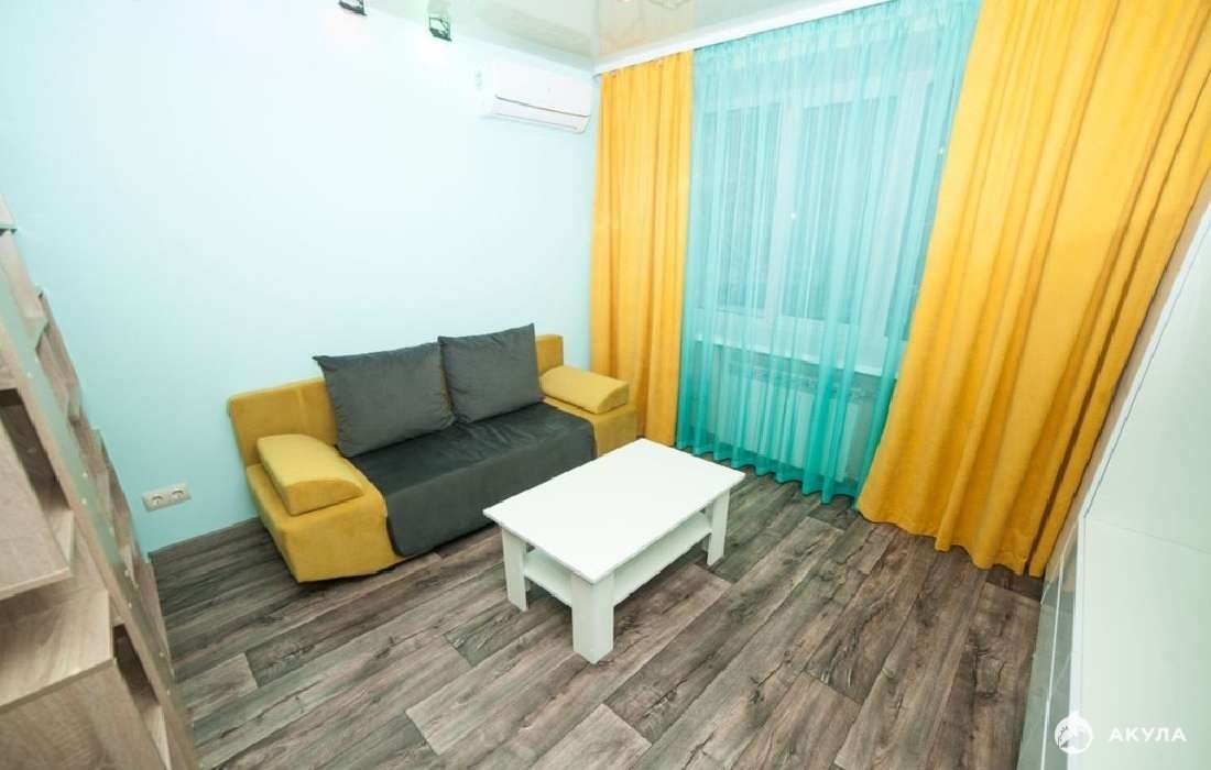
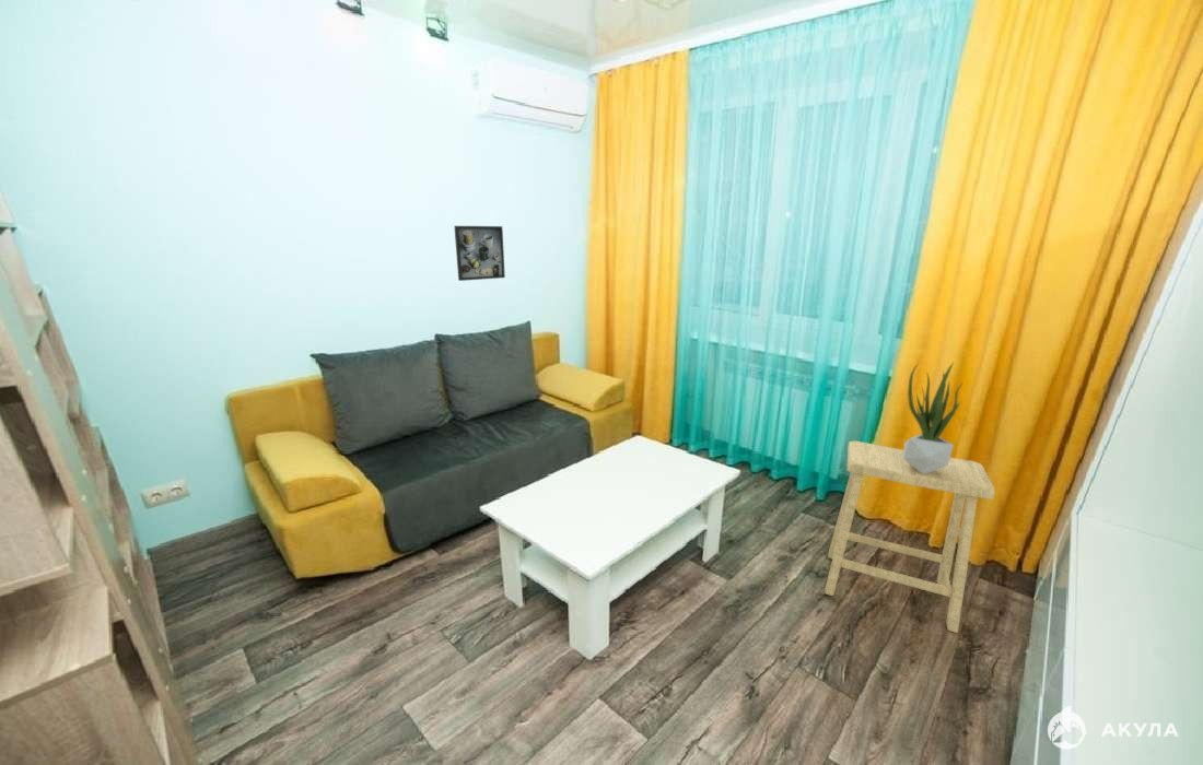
+ potted plant [903,362,965,474]
+ stool [824,440,995,634]
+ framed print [453,225,506,282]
